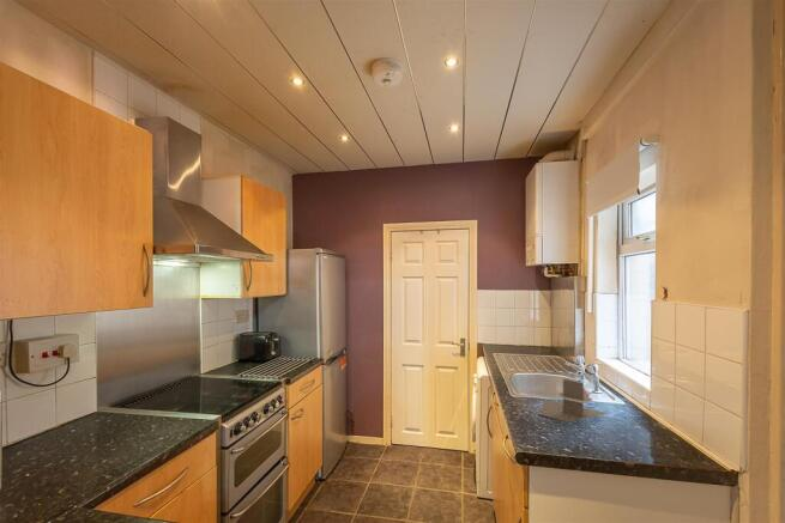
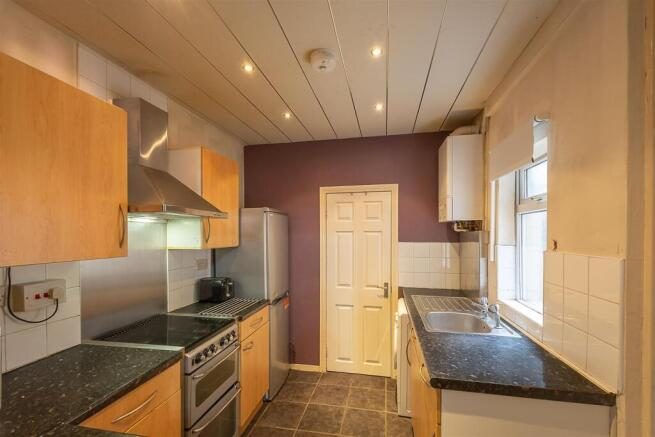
- monitor [537,378,610,424]
